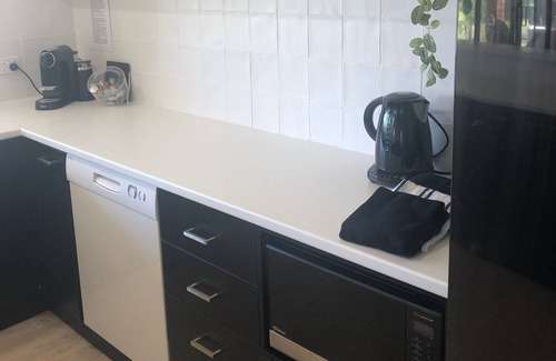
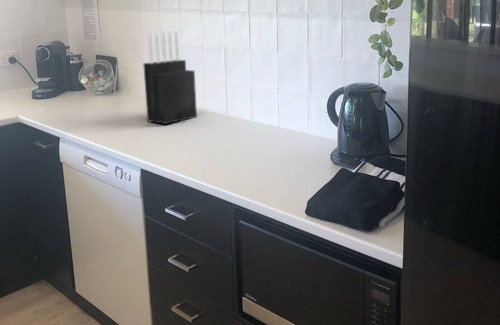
+ knife block [142,30,198,125]
